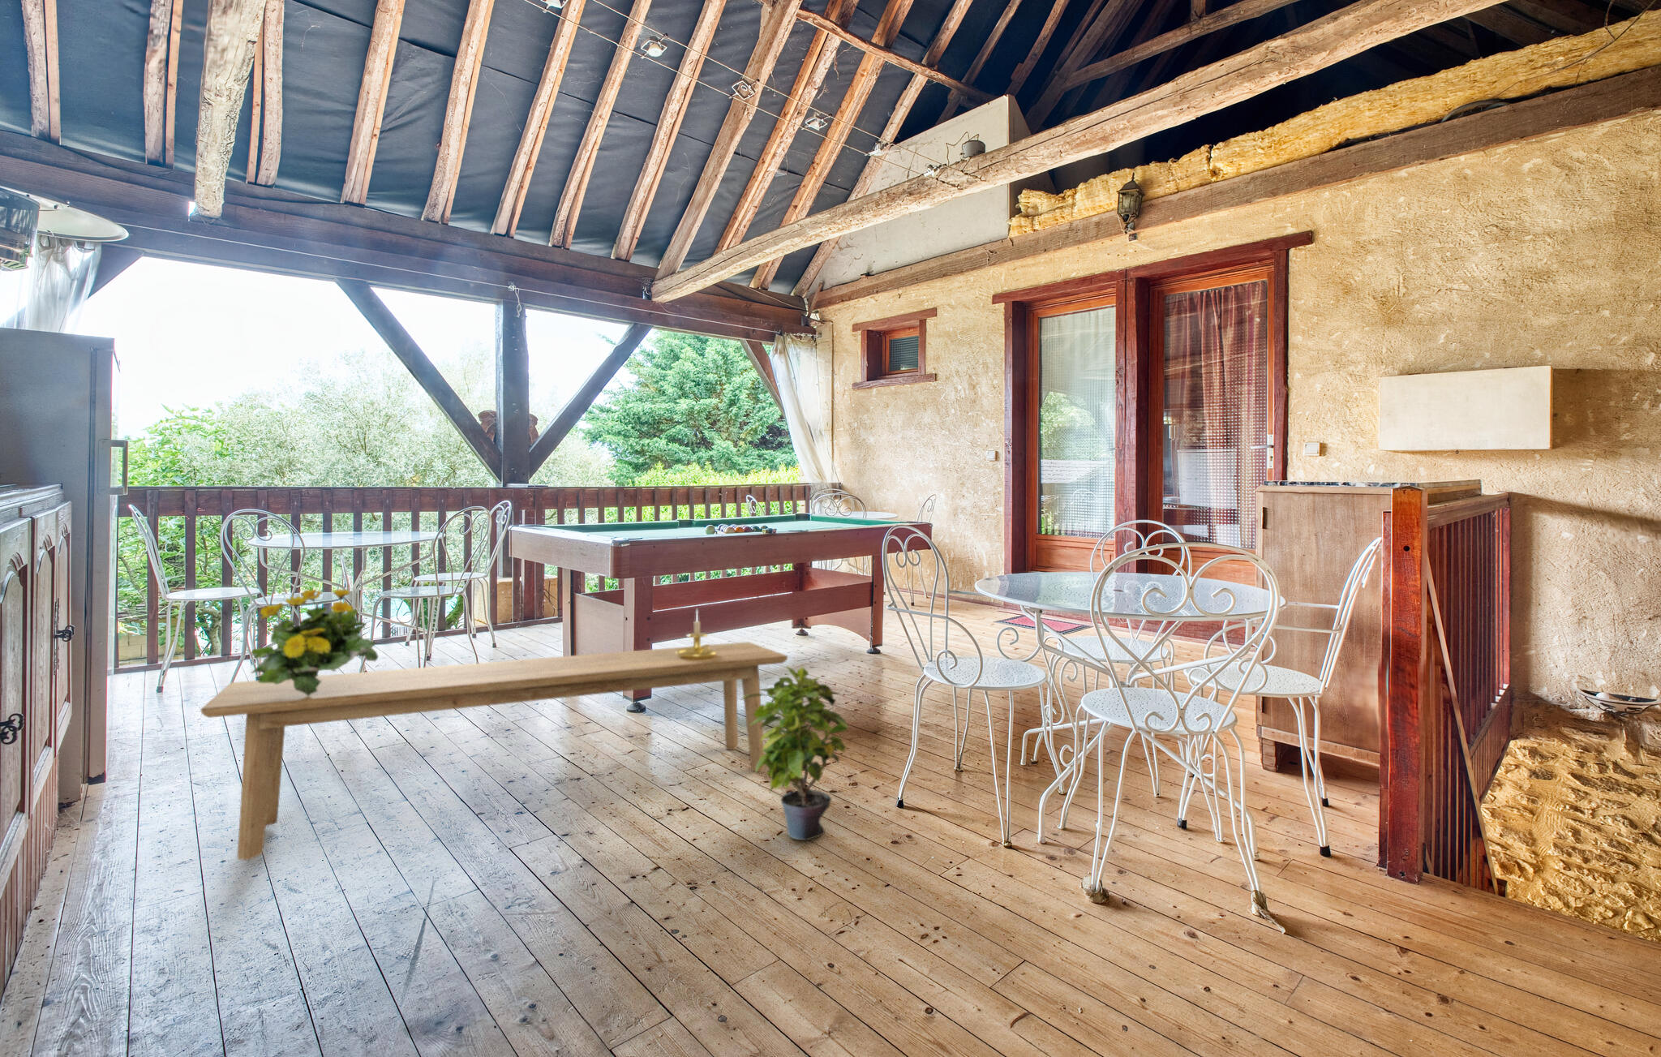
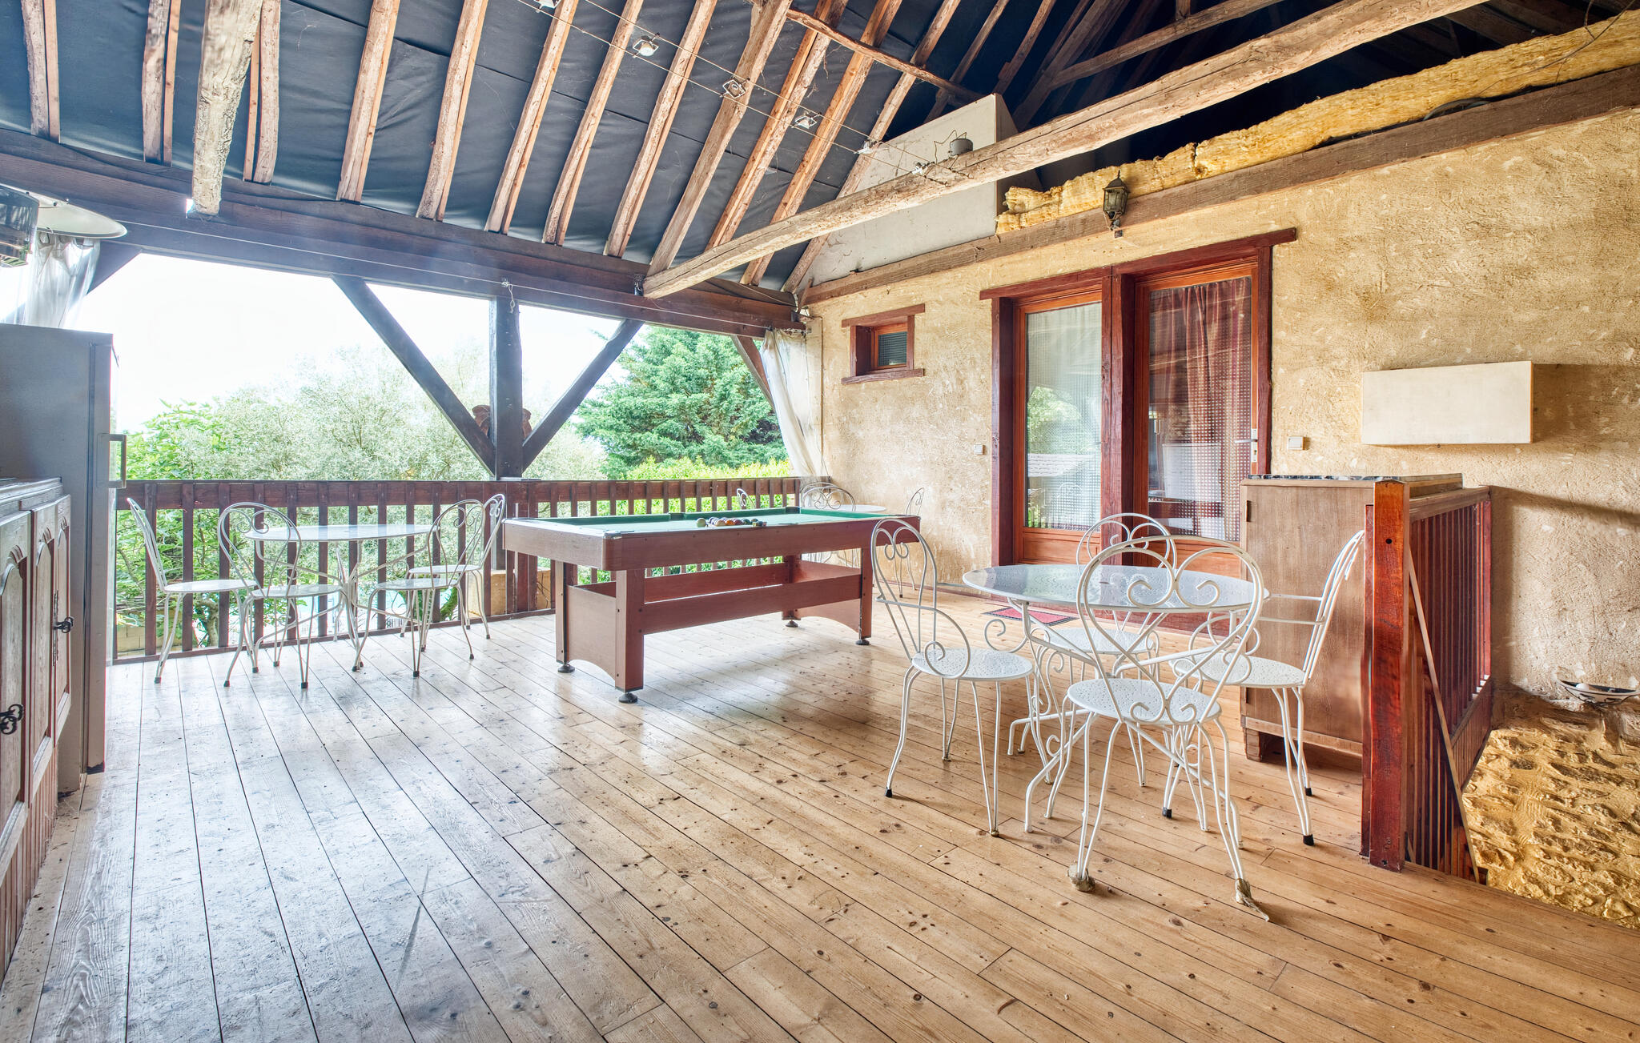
- candle holder [677,608,718,660]
- bench [200,640,788,862]
- flowering plant [249,588,380,696]
- potted plant [741,665,849,841]
